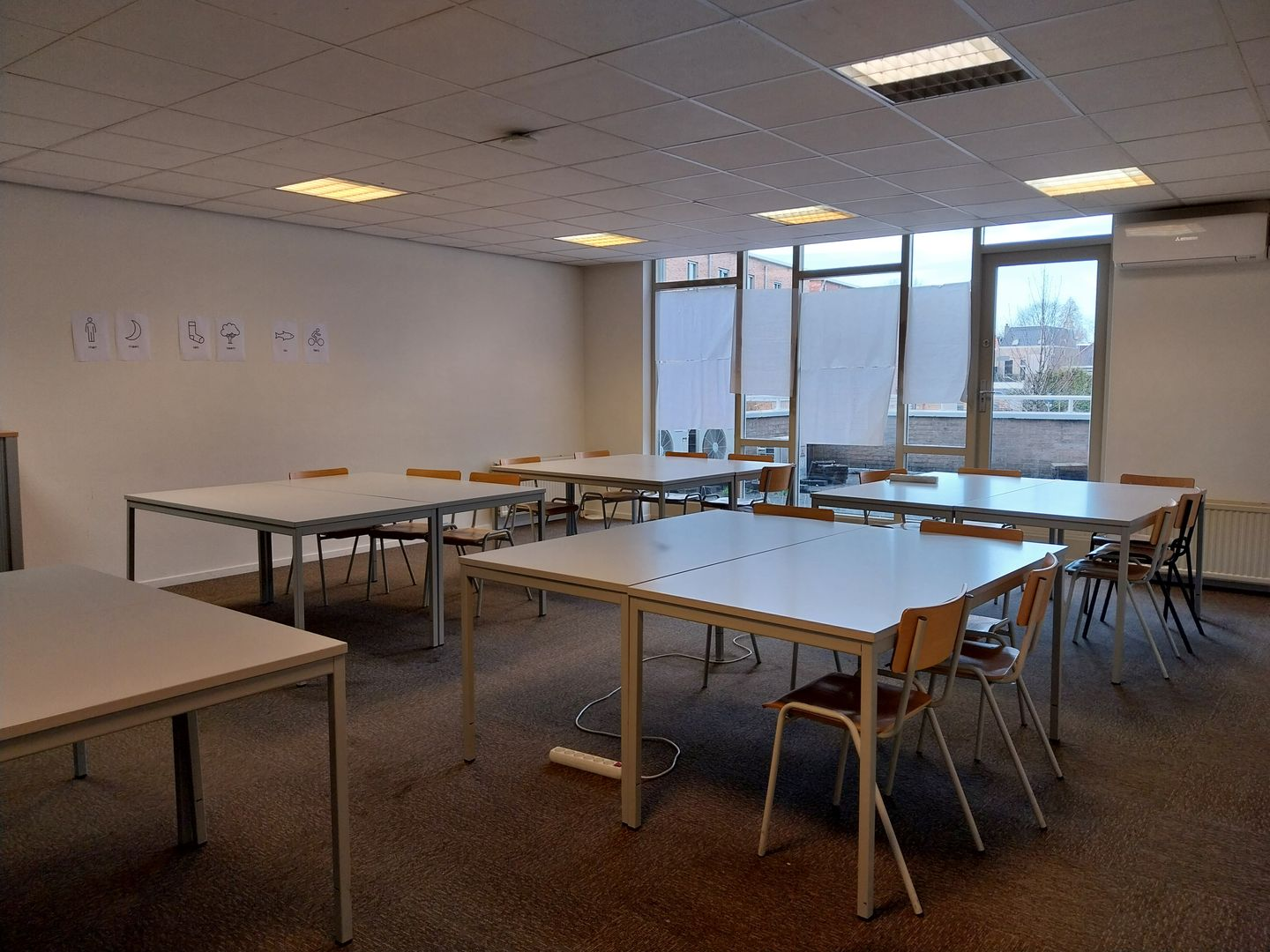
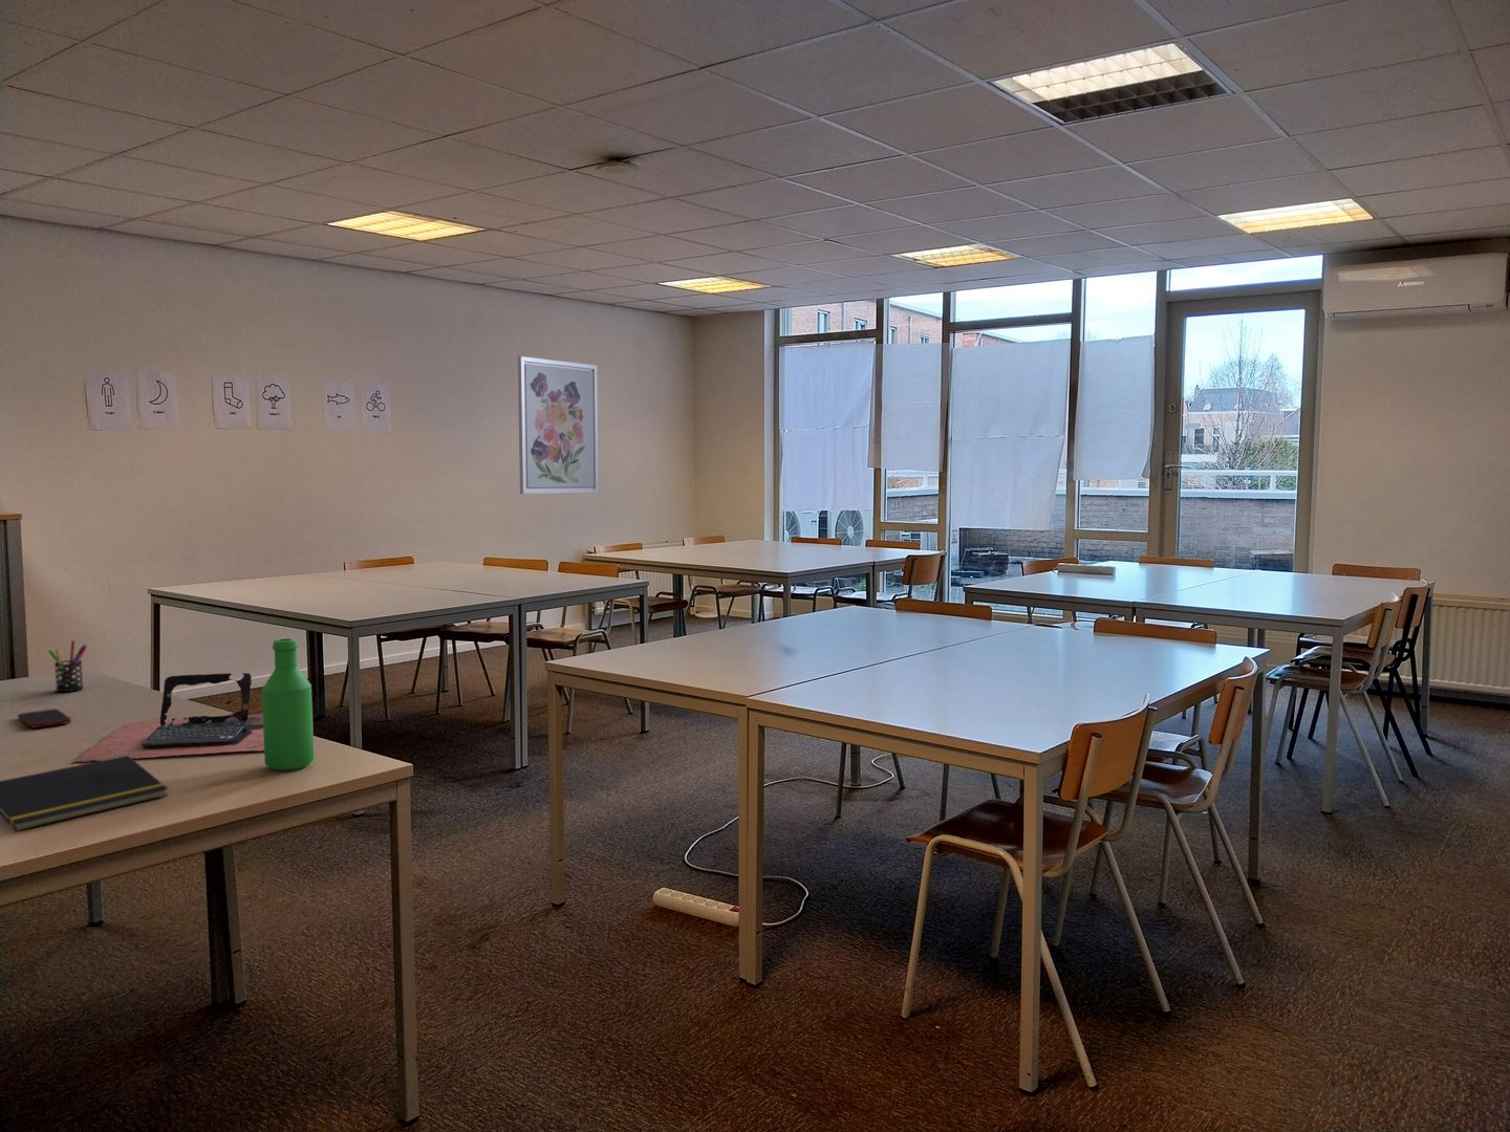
+ cell phone [17,708,73,730]
+ bottle [262,637,315,772]
+ pen holder [48,640,87,693]
+ notepad [0,756,169,832]
+ wall art [517,356,599,496]
+ laptop [73,672,314,763]
